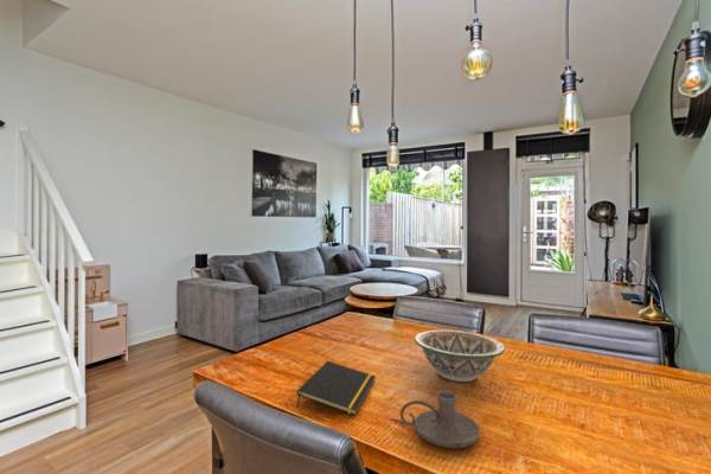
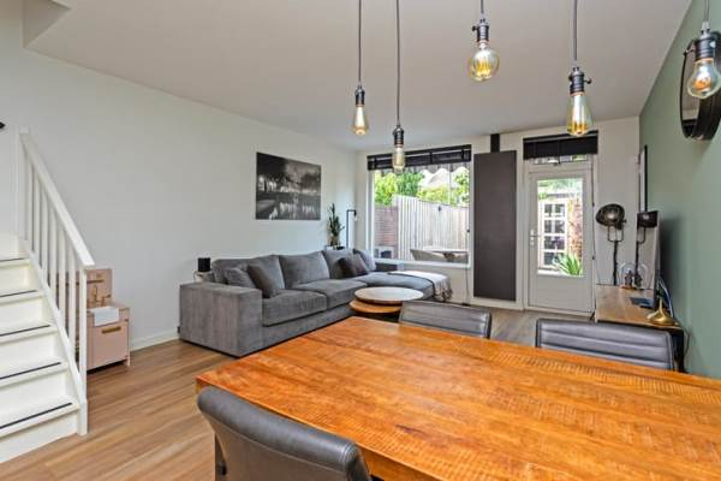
- candle holder [399,390,481,449]
- decorative bowl [414,329,506,383]
- notepad [295,360,377,416]
